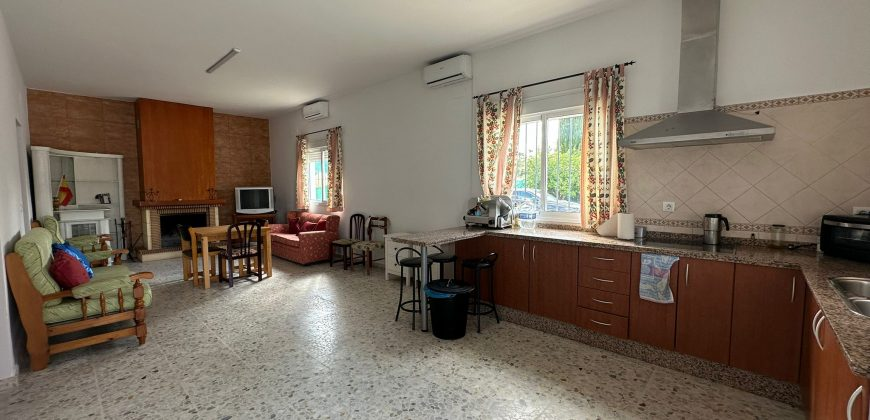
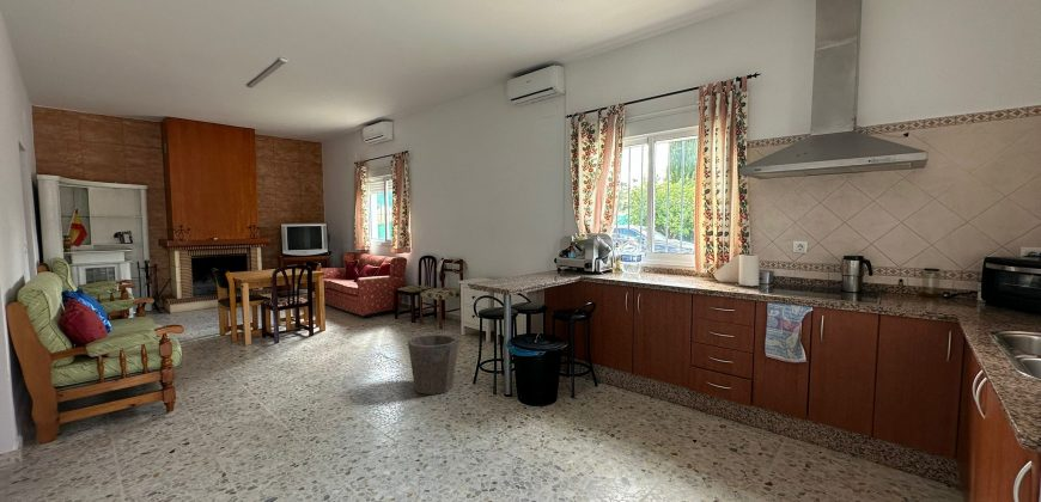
+ waste bin [407,333,461,396]
